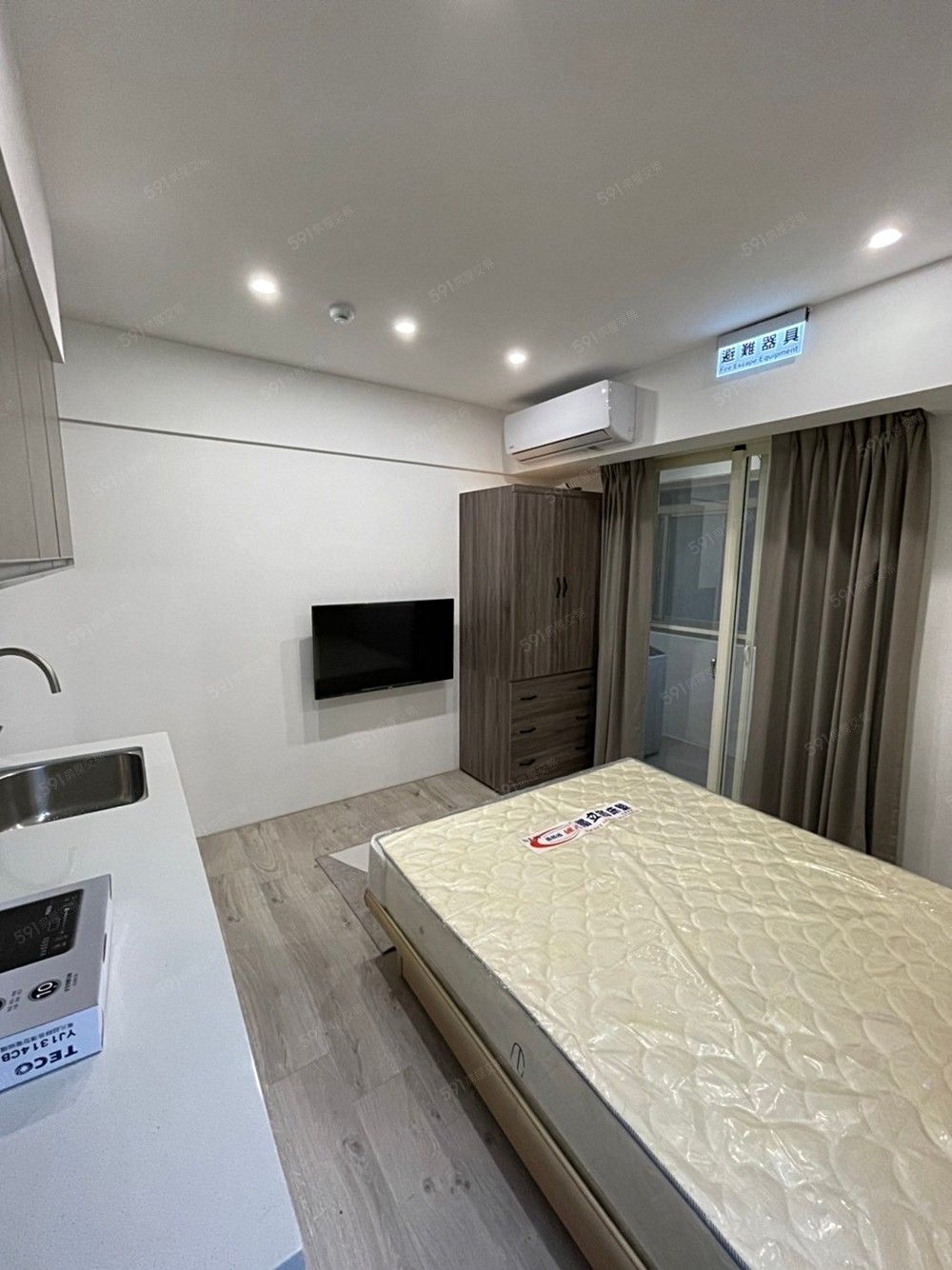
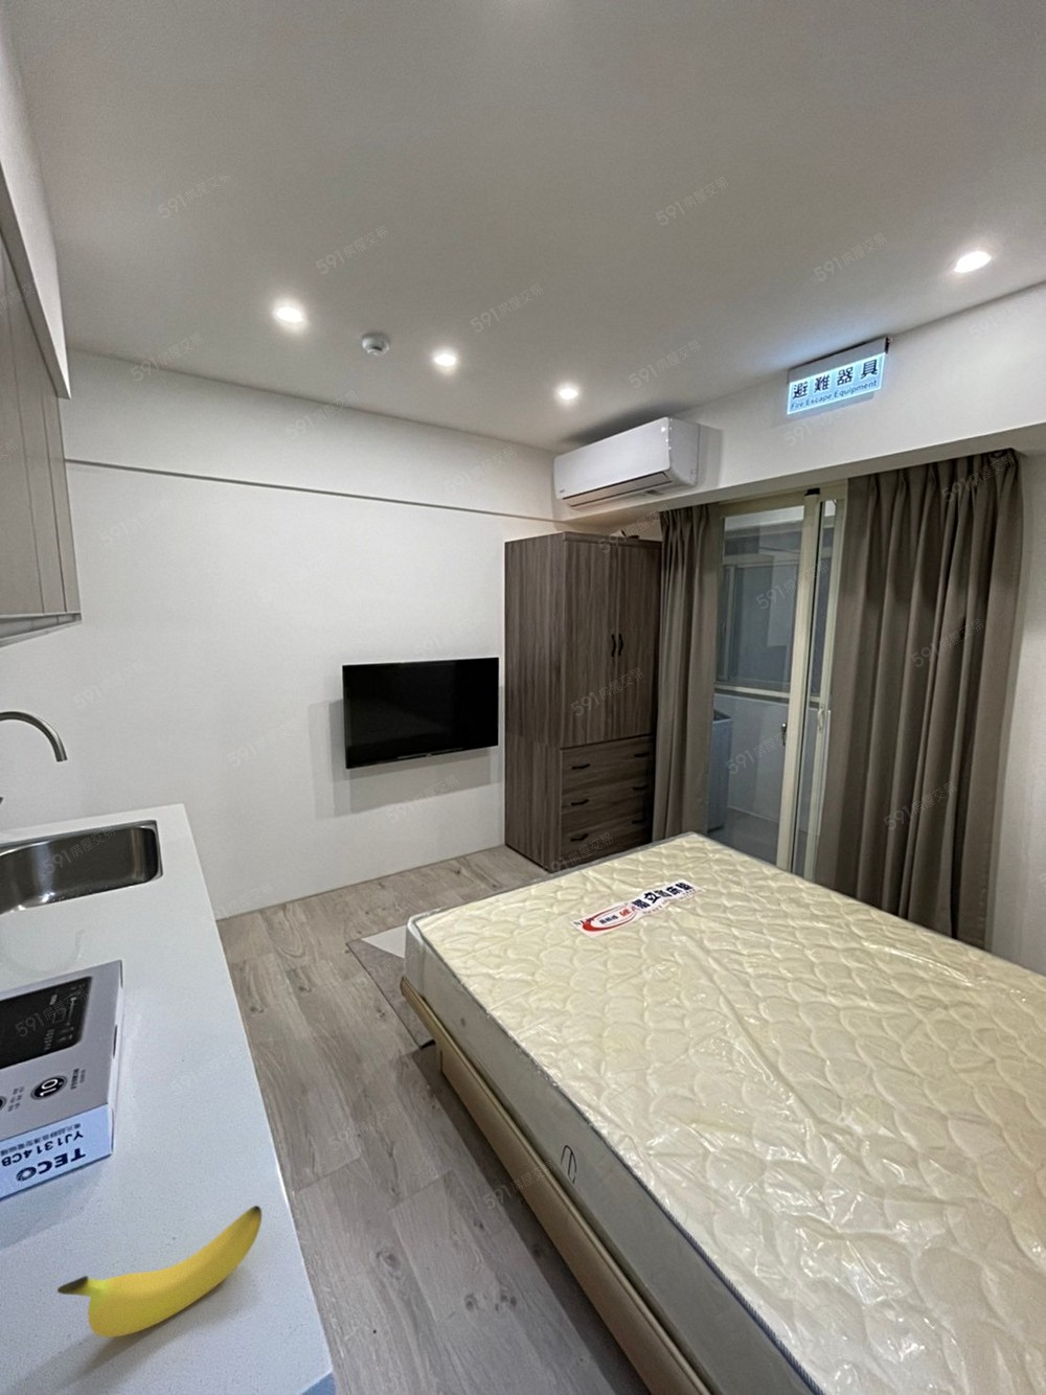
+ banana [56,1205,263,1339]
